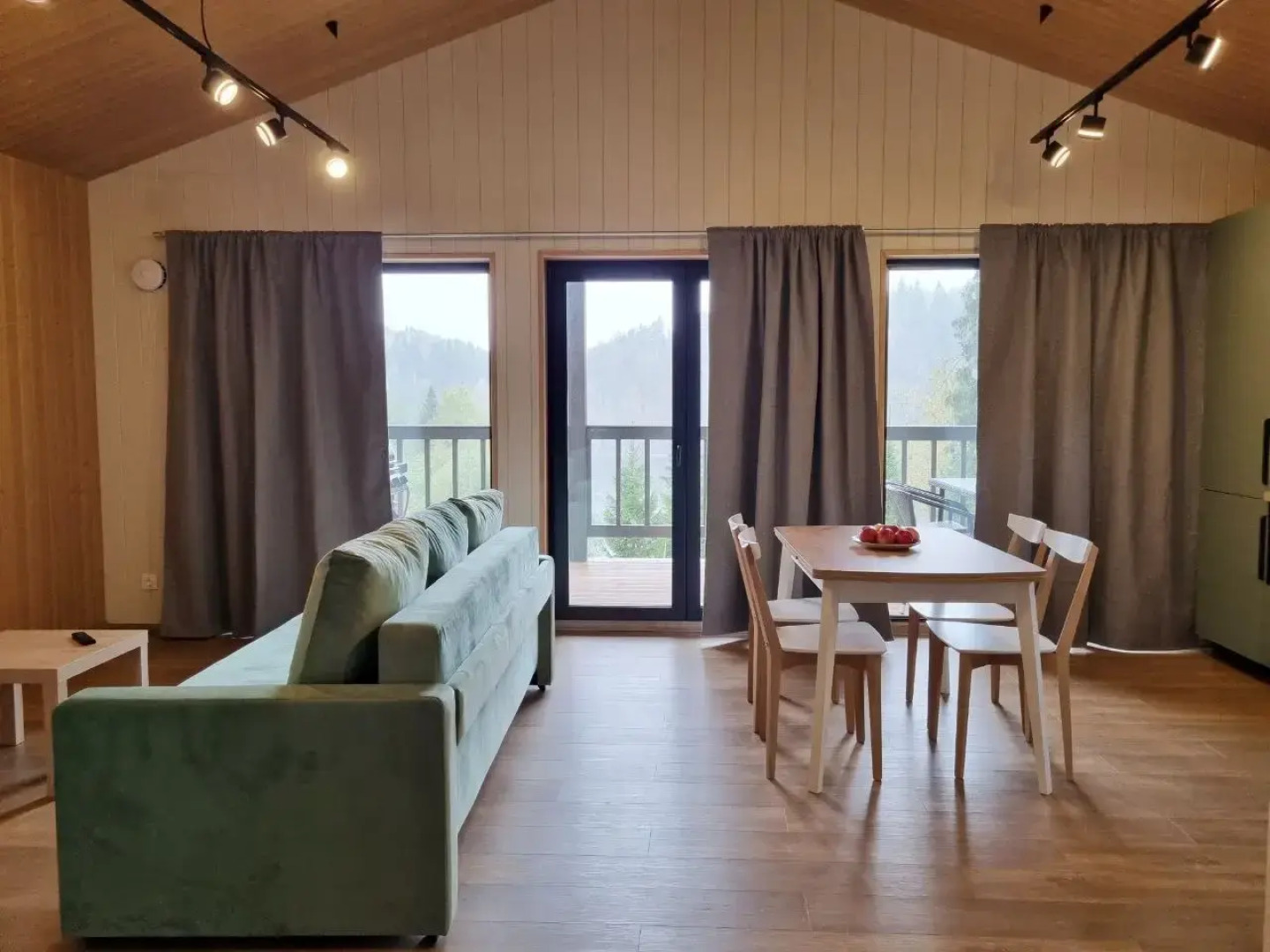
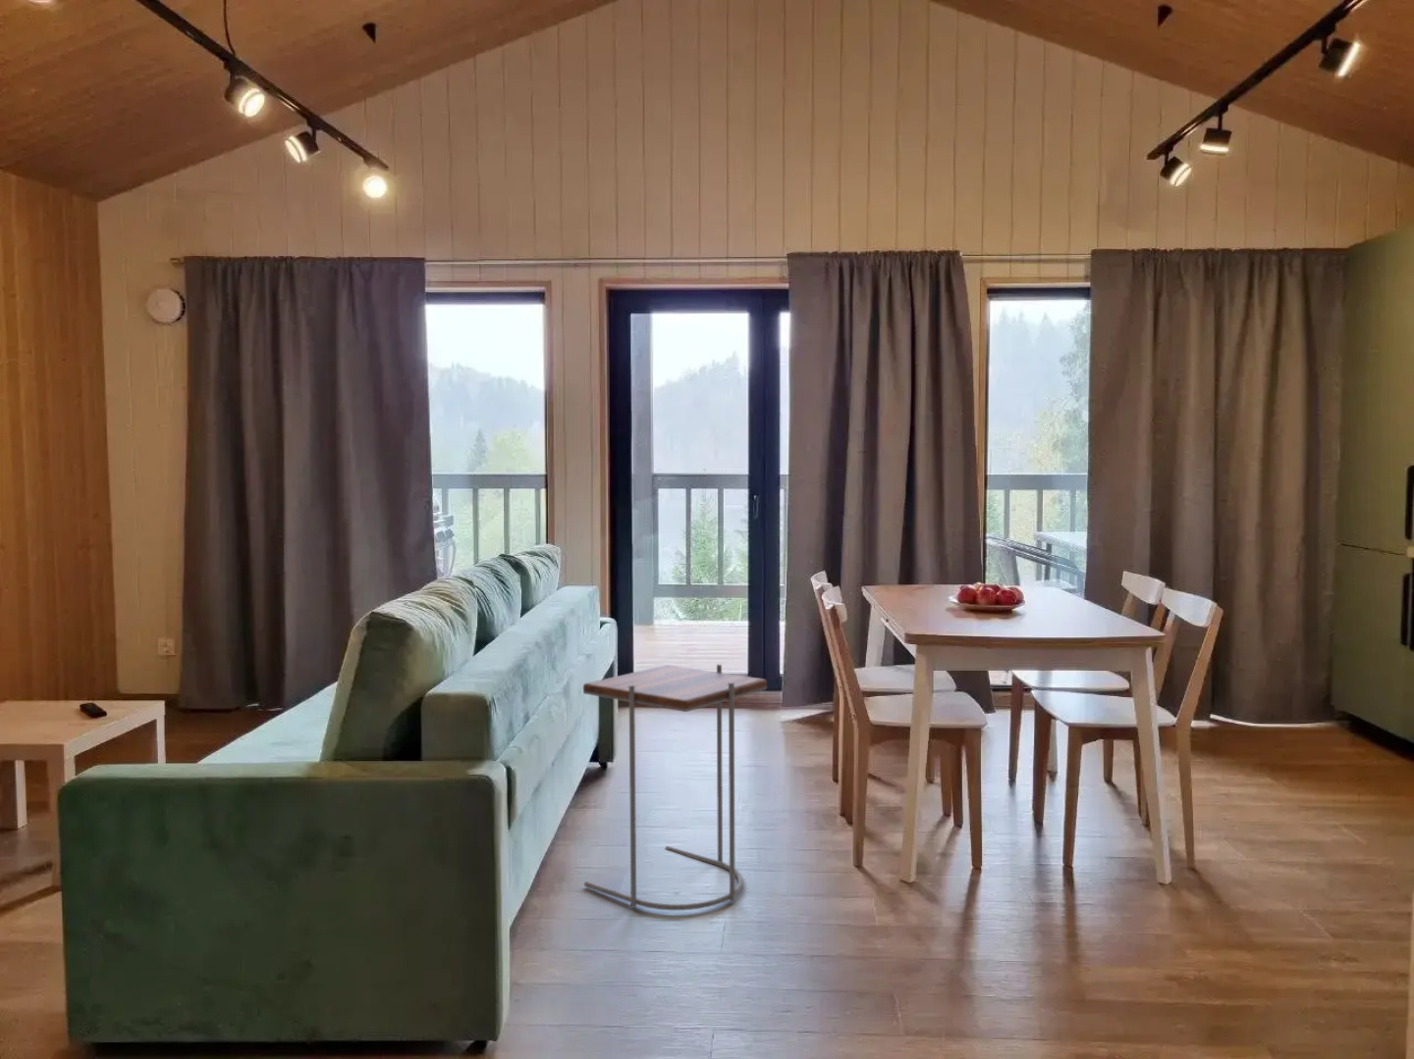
+ side table [582,663,768,911]
